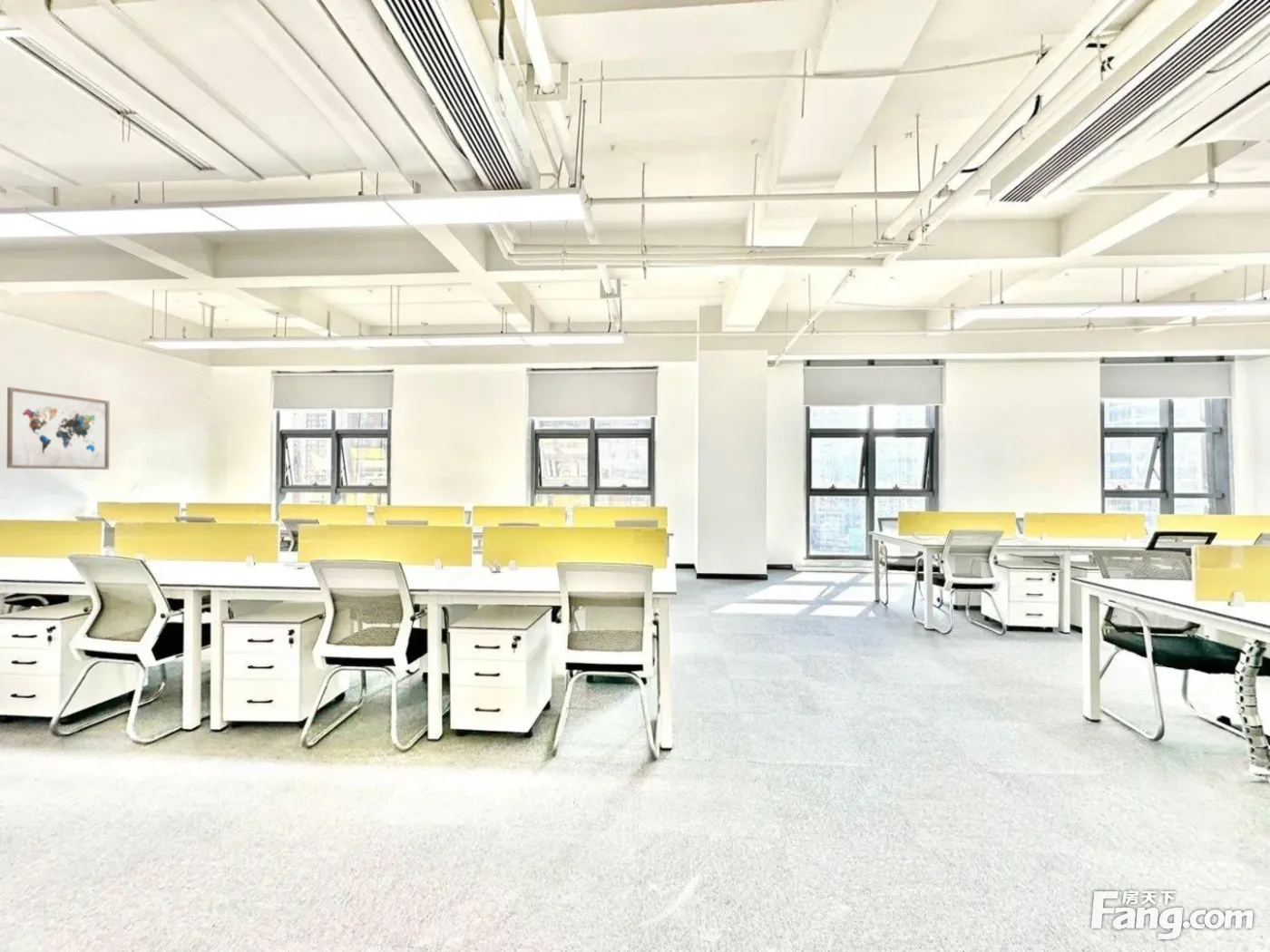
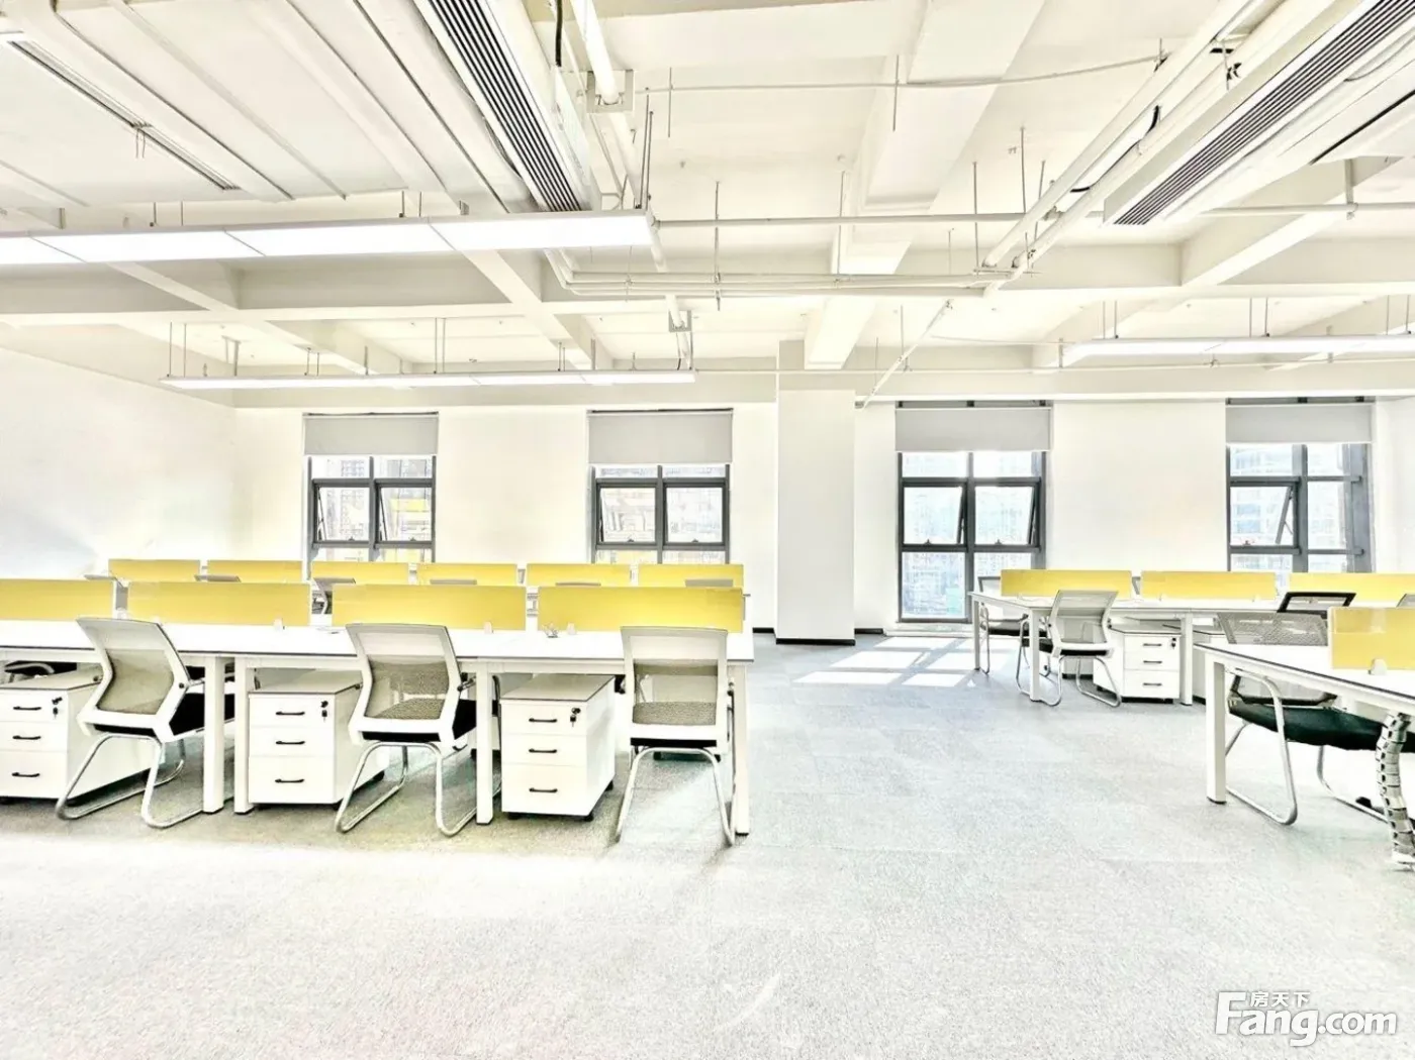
- wall art [6,386,111,471]
